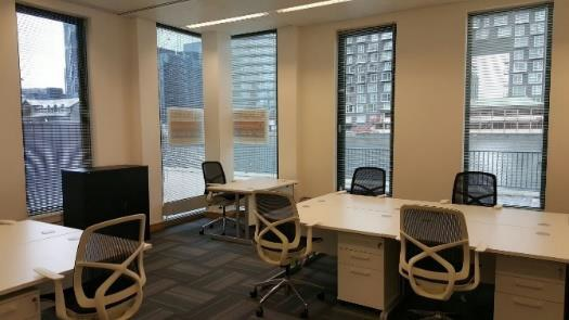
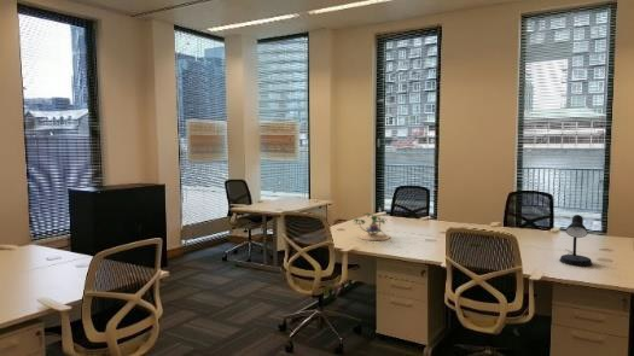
+ plant [353,212,391,241]
+ desk lamp [559,214,593,268]
